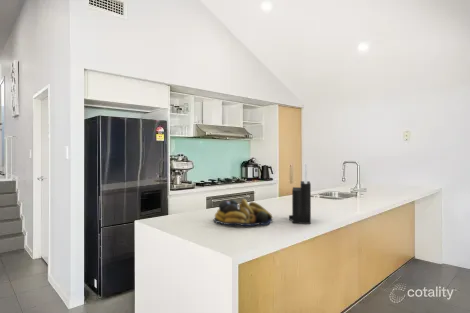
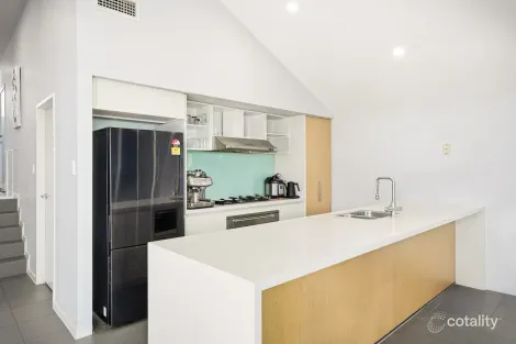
- fruit bowl [213,198,274,227]
- knife block [288,162,312,225]
